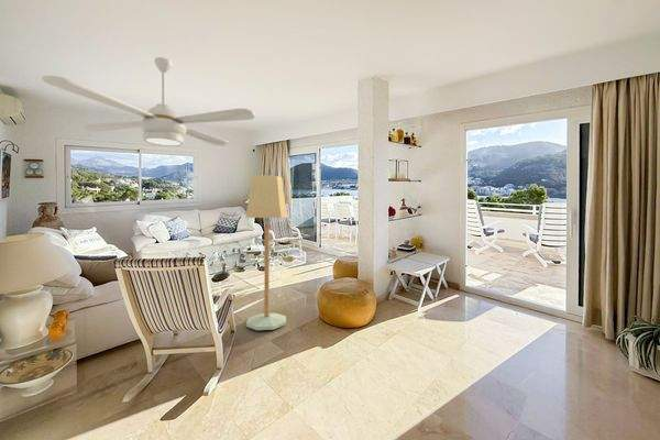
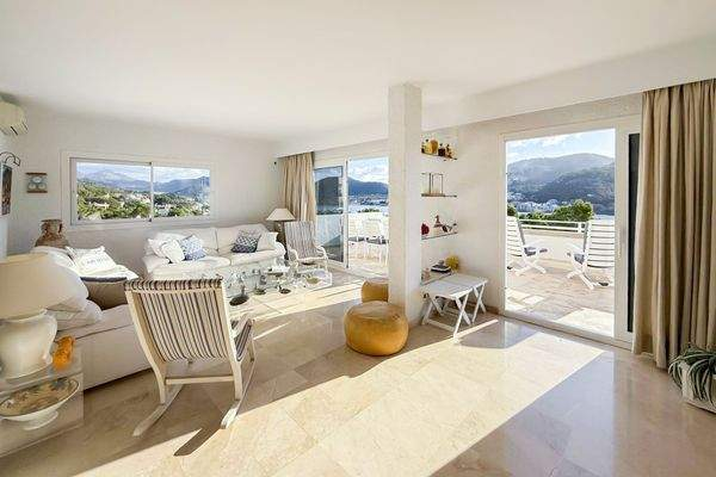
- ceiling fan [40,56,256,147]
- floor lamp [244,174,289,331]
